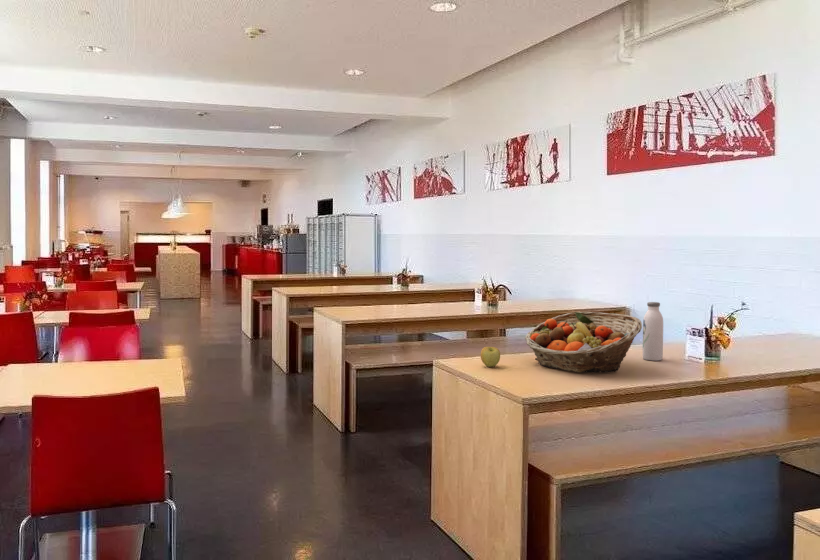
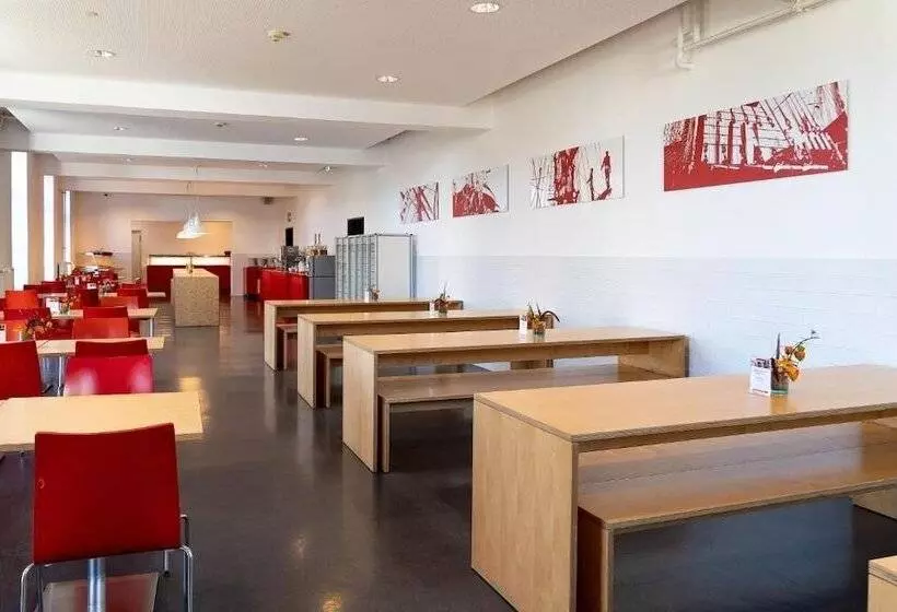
- fruit basket [524,311,643,374]
- apple [480,346,501,368]
- water bottle [642,301,664,362]
